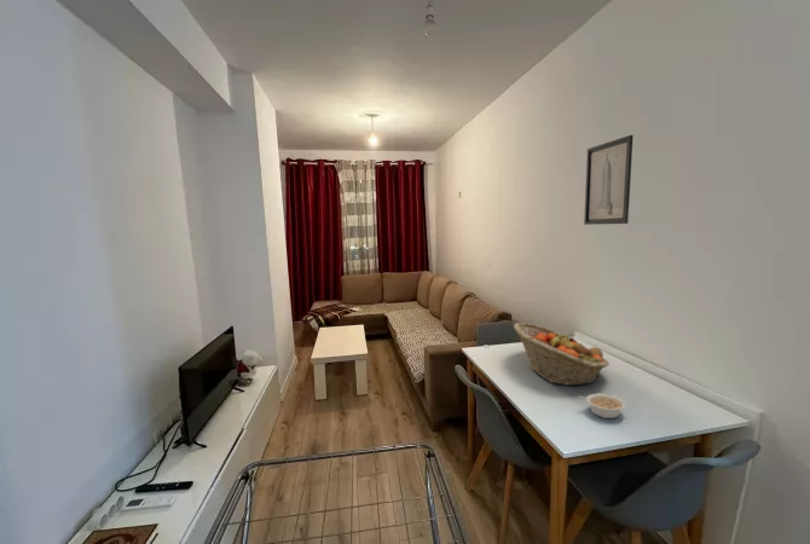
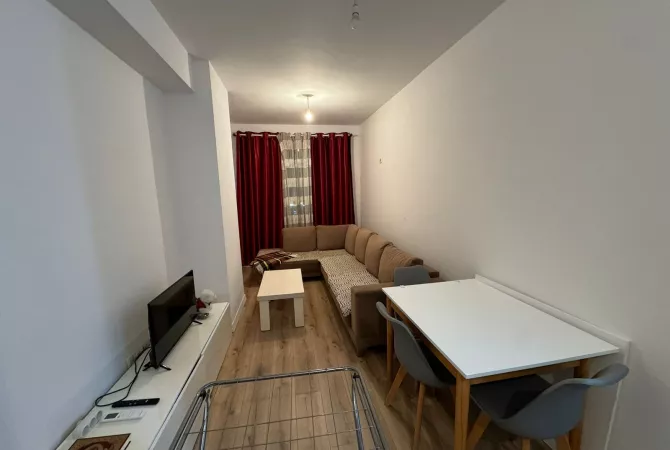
- wall art [583,134,635,226]
- fruit basket [513,322,611,387]
- legume [578,393,626,419]
